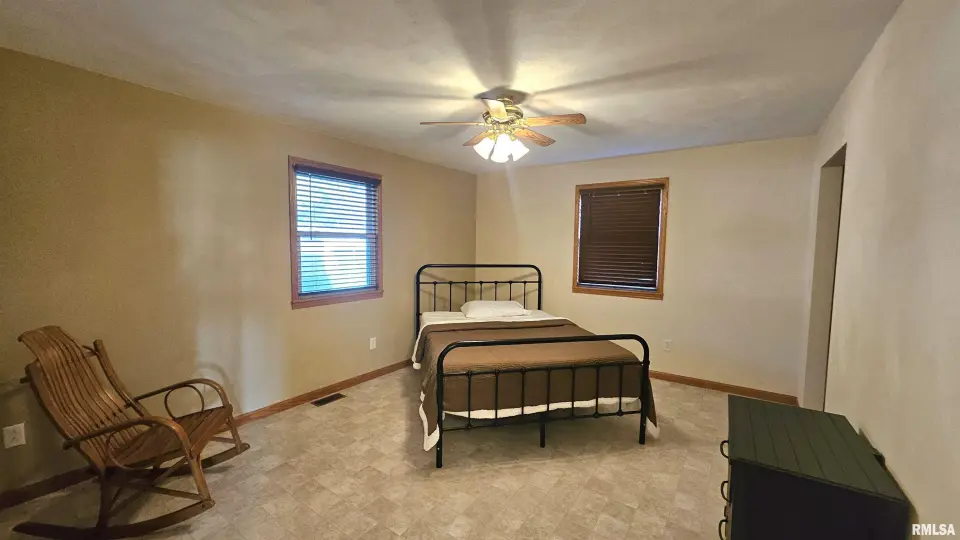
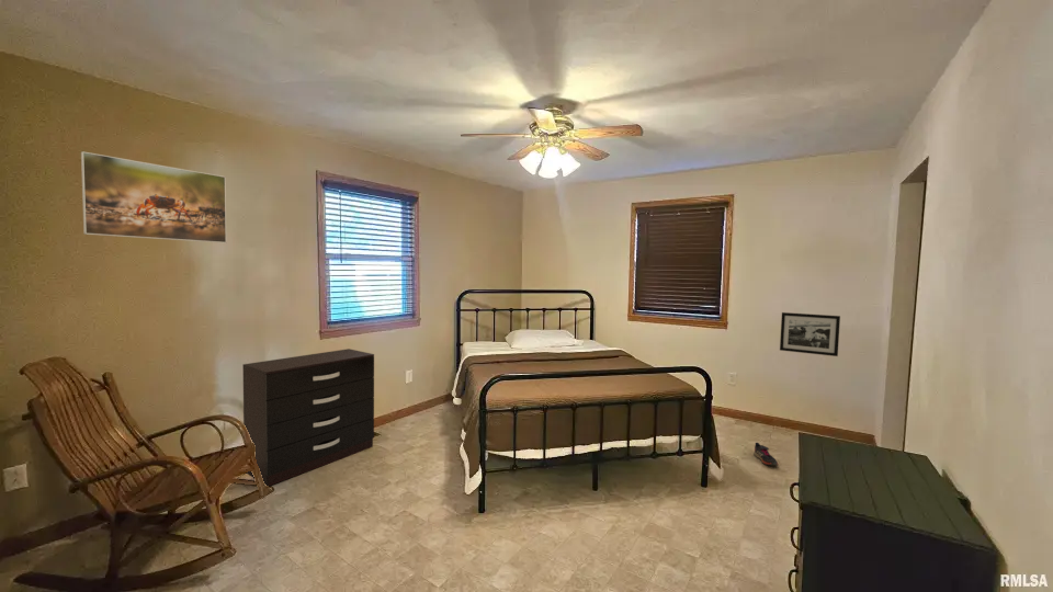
+ shoe [752,442,779,467]
+ picture frame [779,311,841,357]
+ dresser [241,348,375,487]
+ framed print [80,150,227,244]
